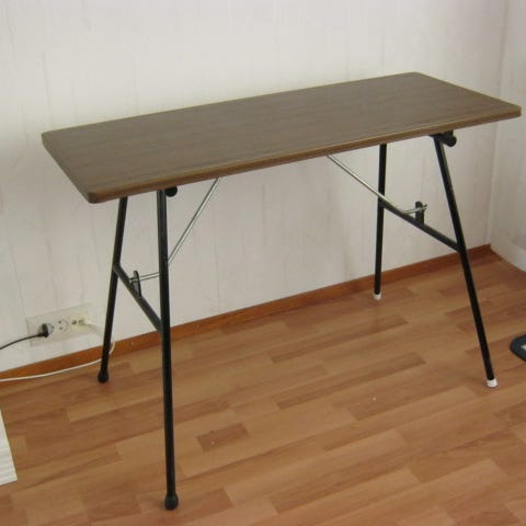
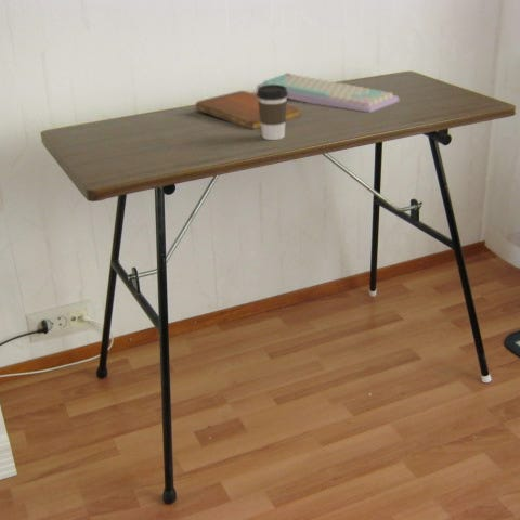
+ coffee cup [256,84,288,141]
+ notebook [195,90,301,130]
+ keyboard [255,72,400,114]
